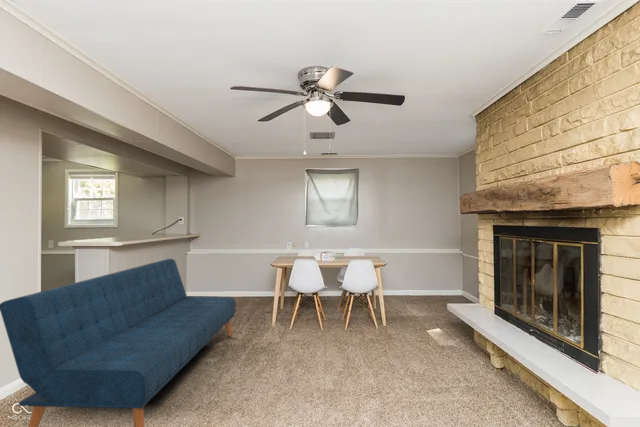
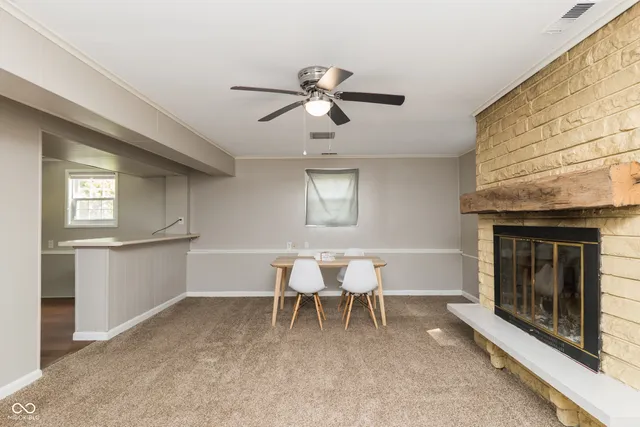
- sofa [0,258,237,427]
